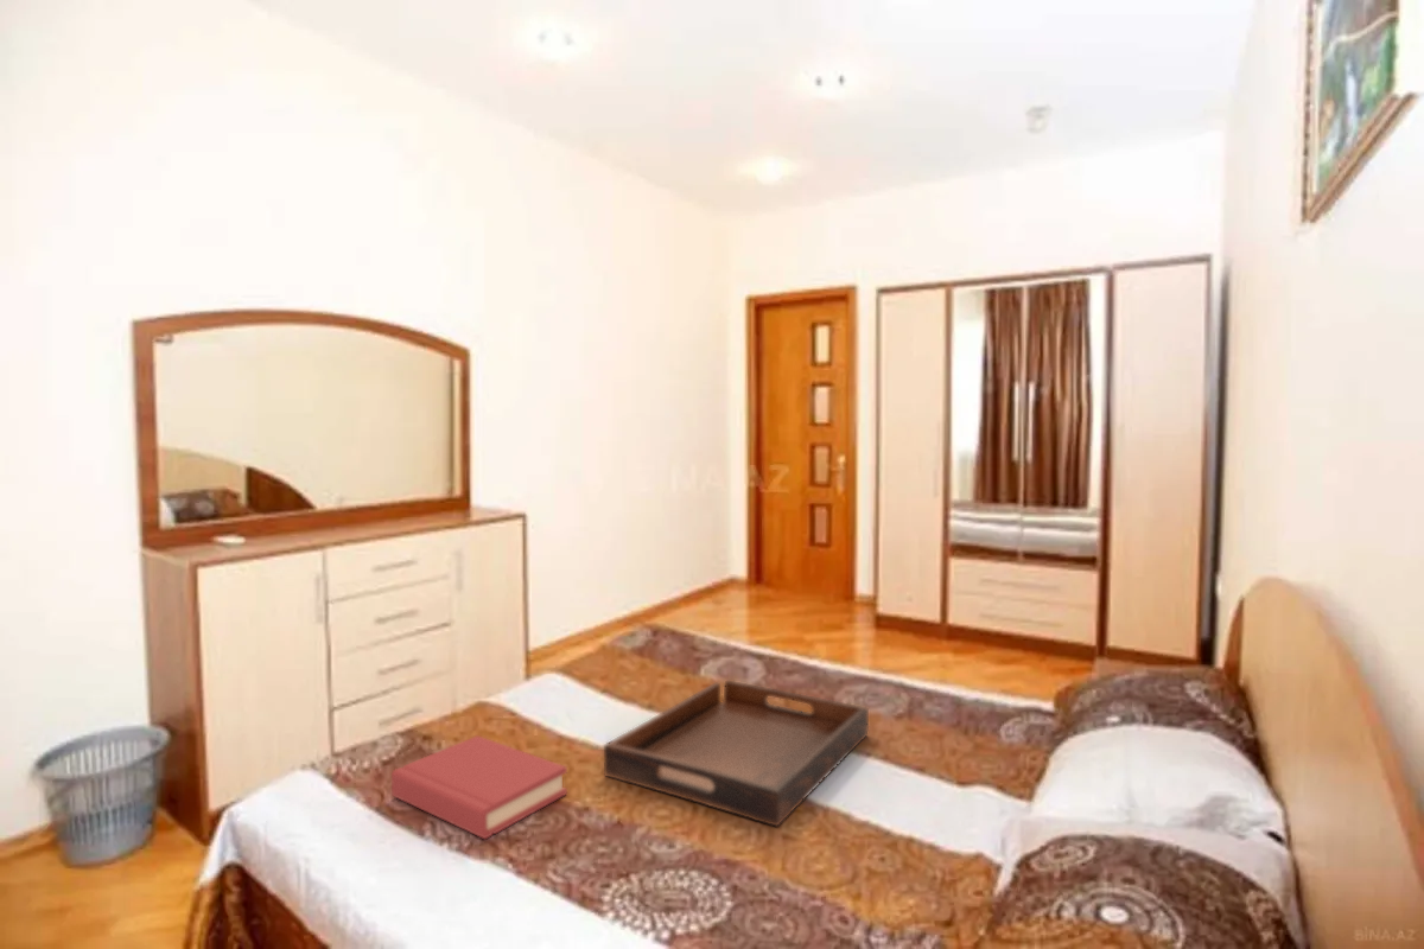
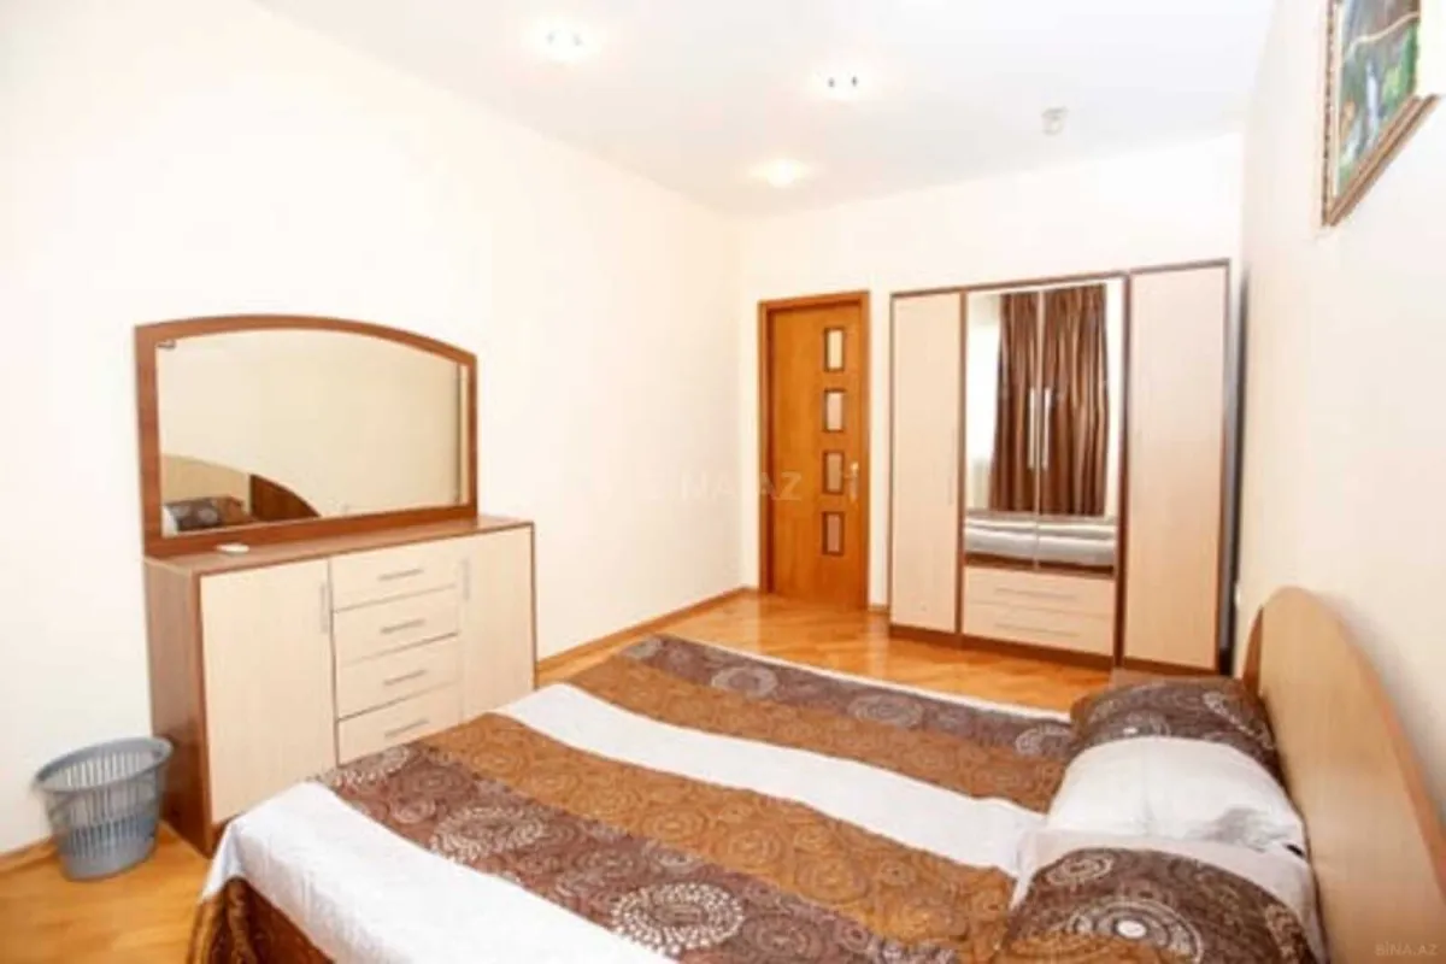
- hardback book [390,734,568,840]
- serving tray [603,680,870,828]
